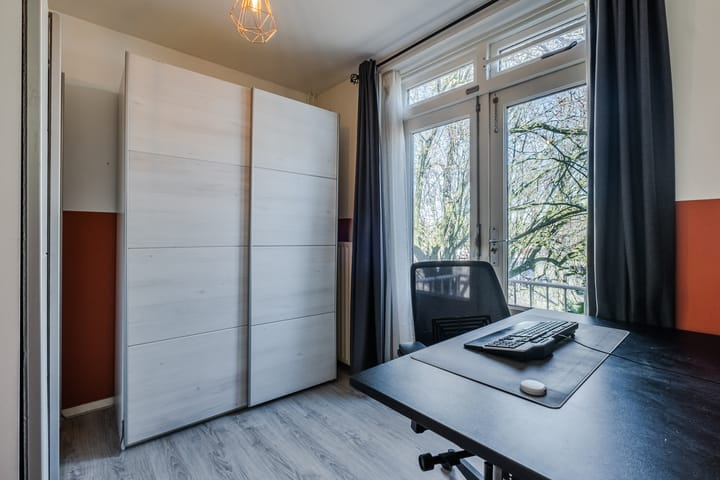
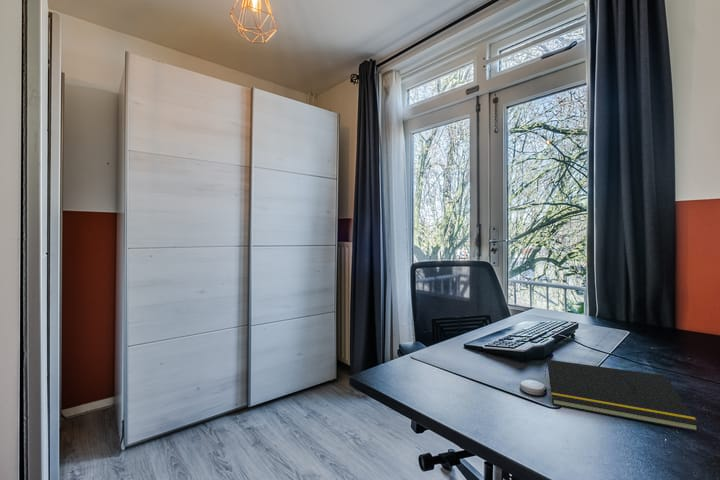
+ notepad [544,359,700,433]
